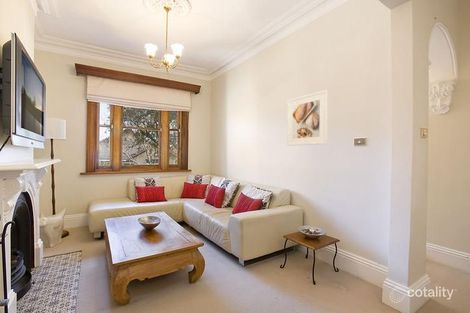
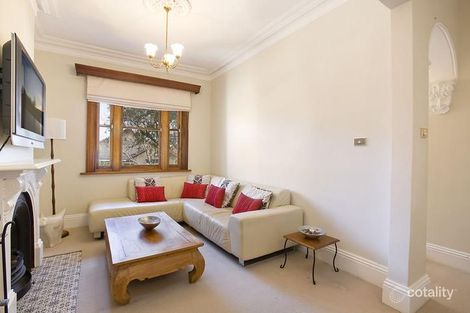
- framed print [286,89,329,147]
